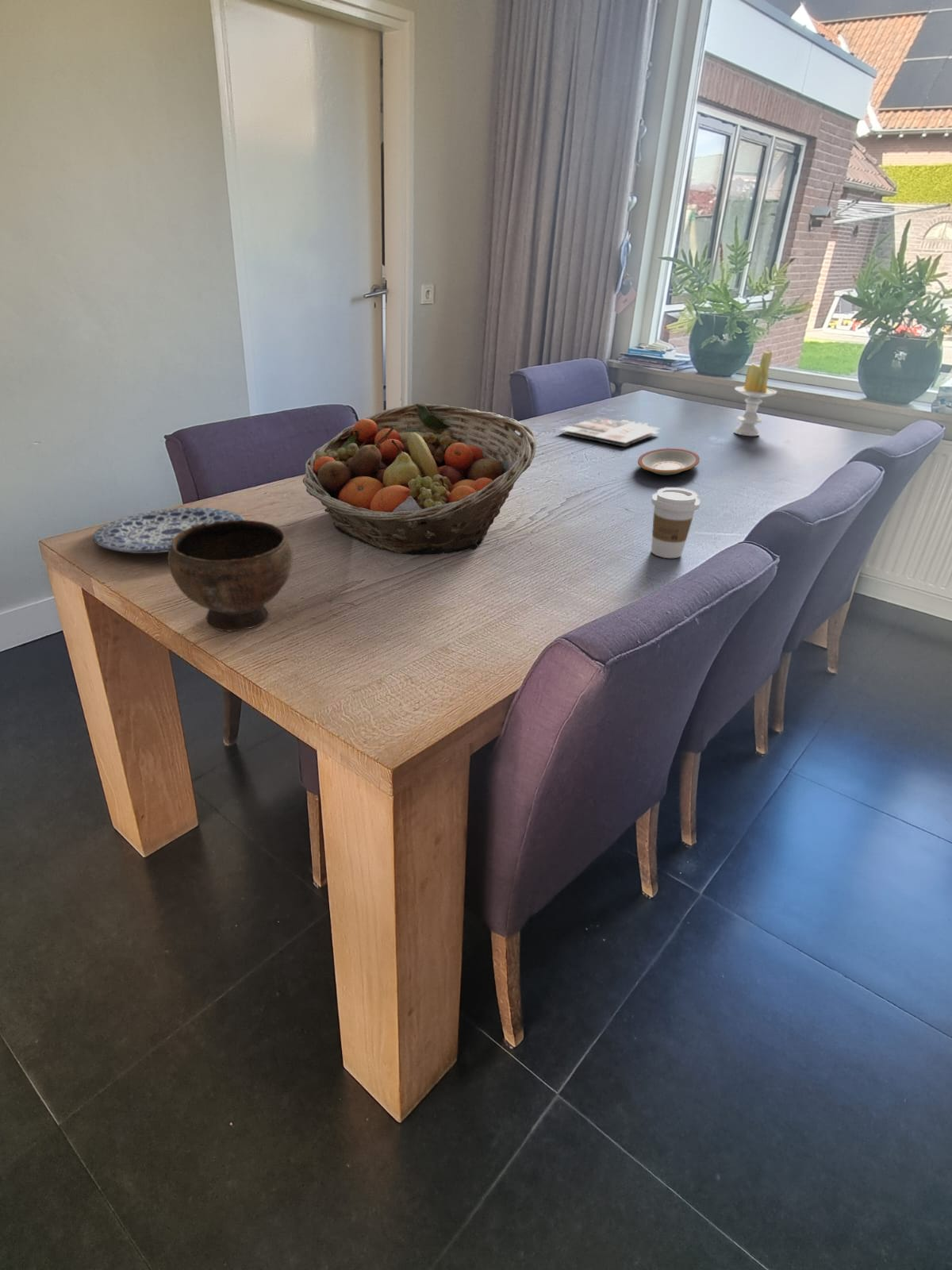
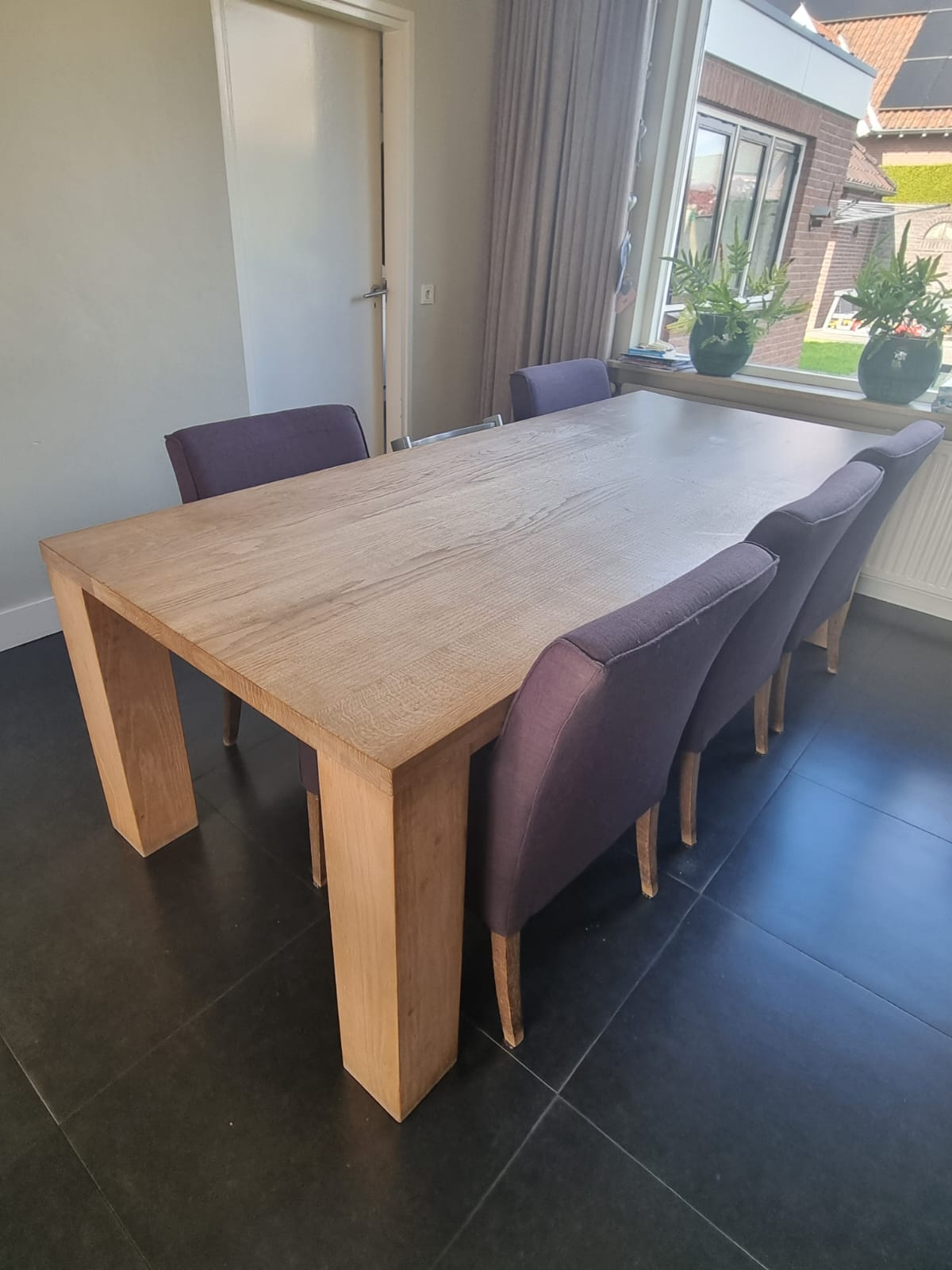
- magazine [559,416,661,448]
- plate [637,448,701,475]
- plate [92,506,246,554]
- fruit basket [302,402,537,556]
- bowl [167,519,294,632]
- candle [733,350,778,437]
- coffee cup [651,487,701,559]
